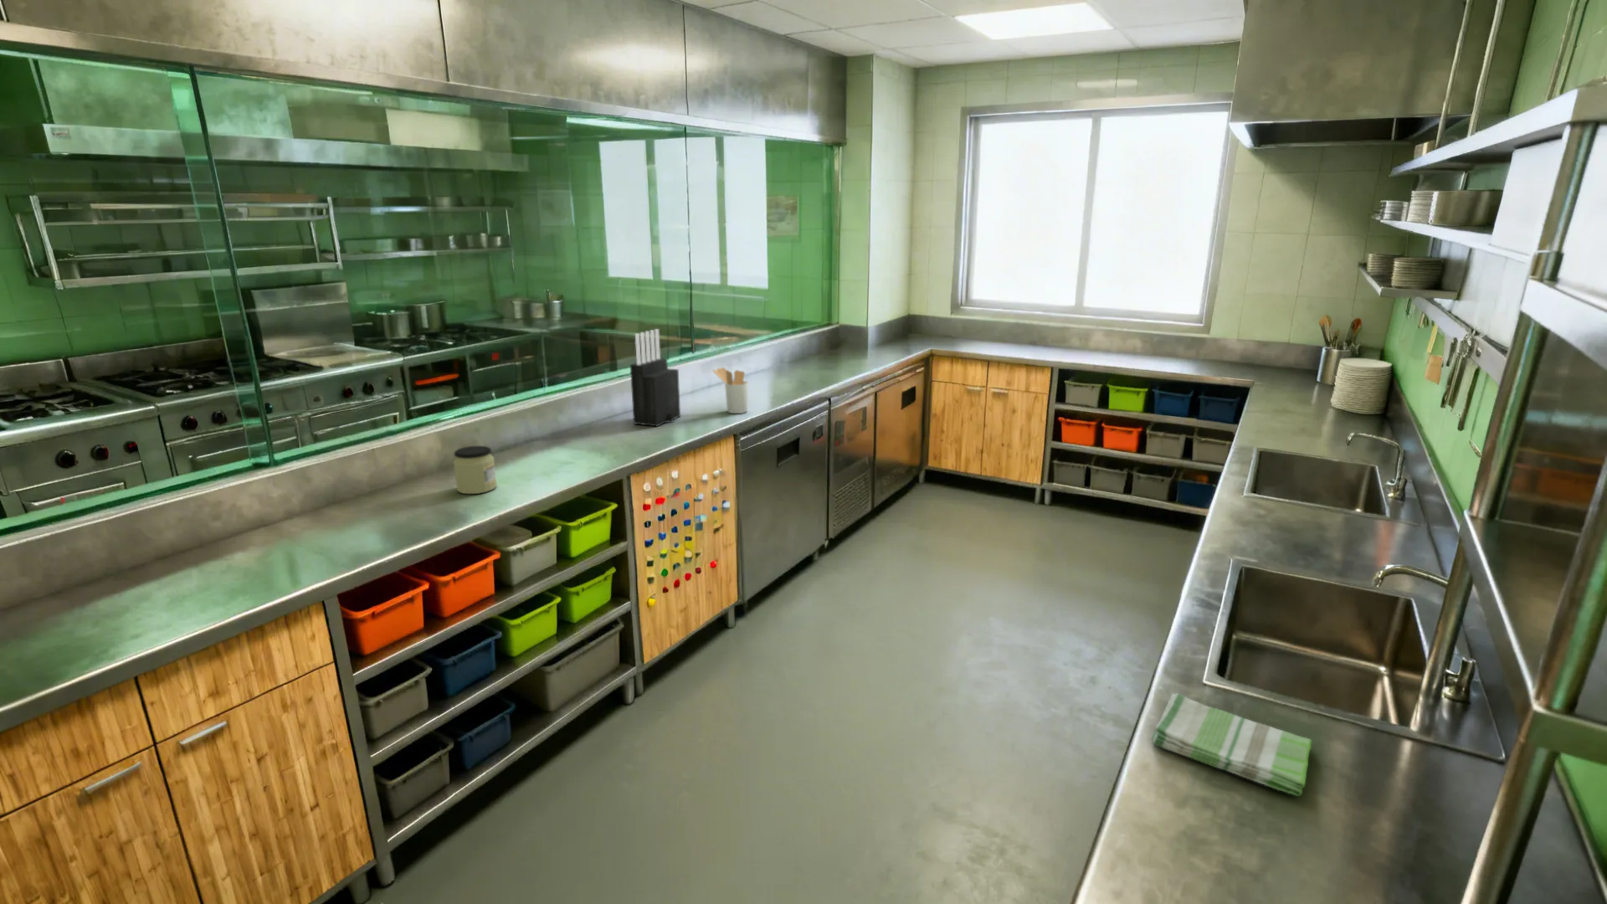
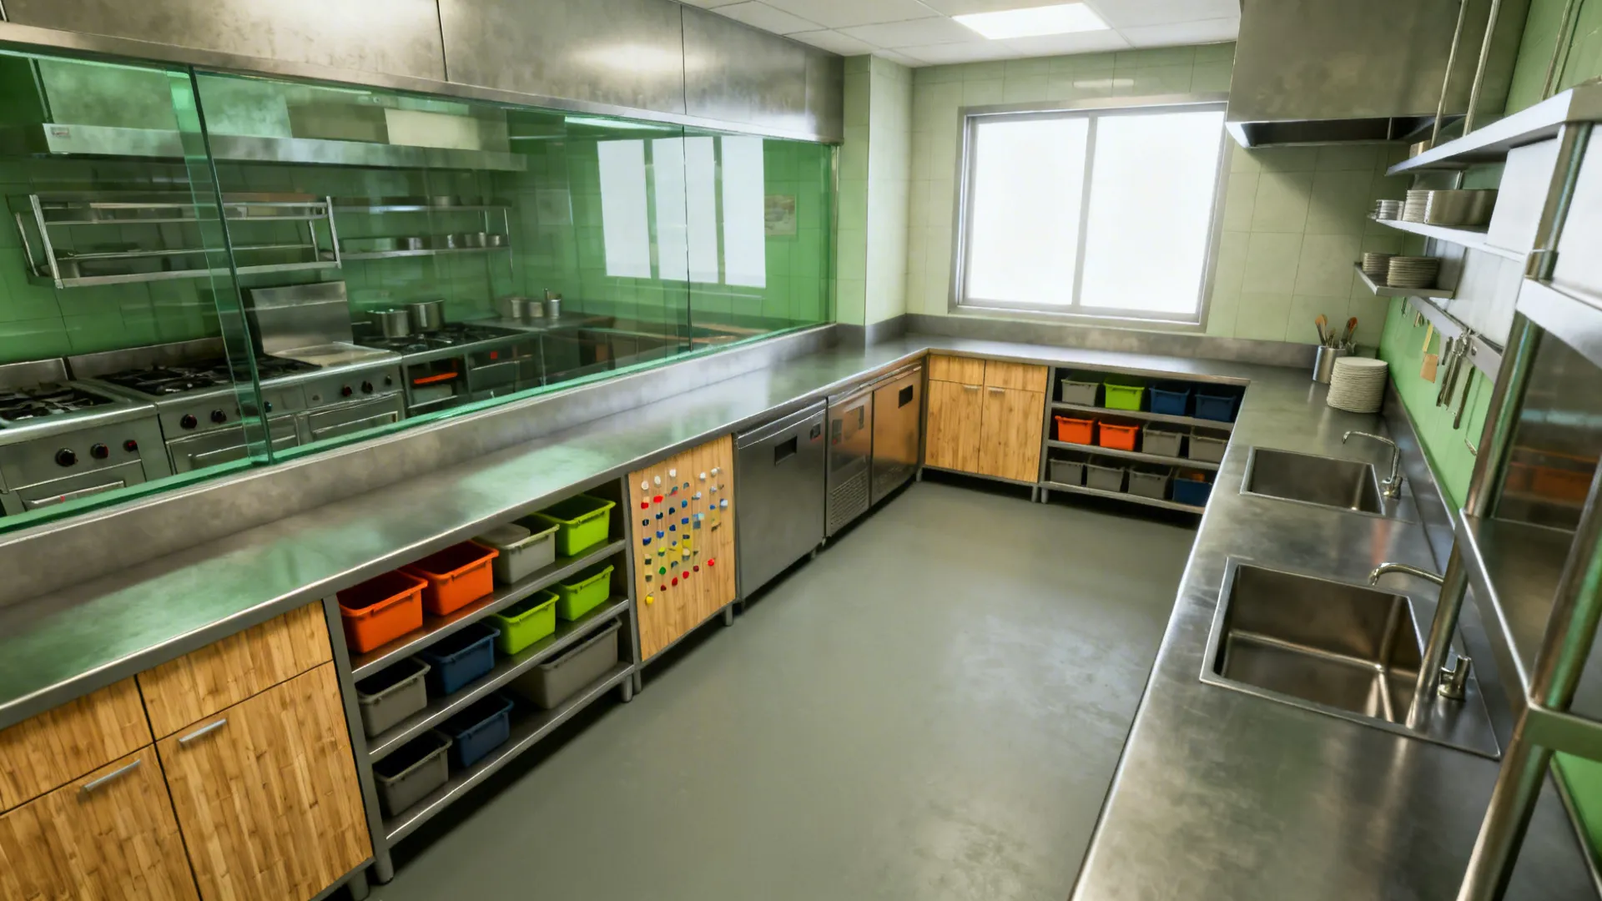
- dish towel [1150,692,1313,797]
- jar [453,445,498,494]
- utensil holder [712,366,749,414]
- knife block [629,328,681,428]
